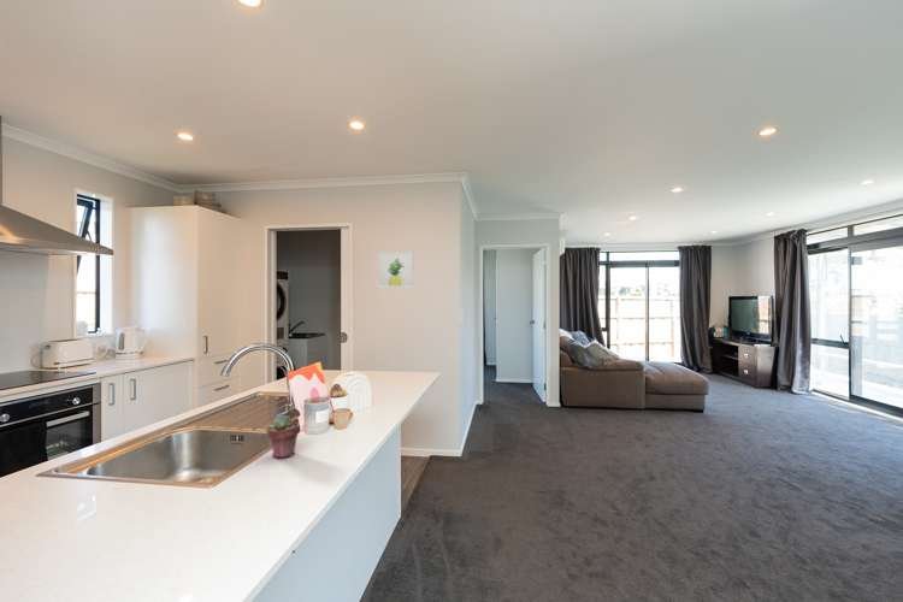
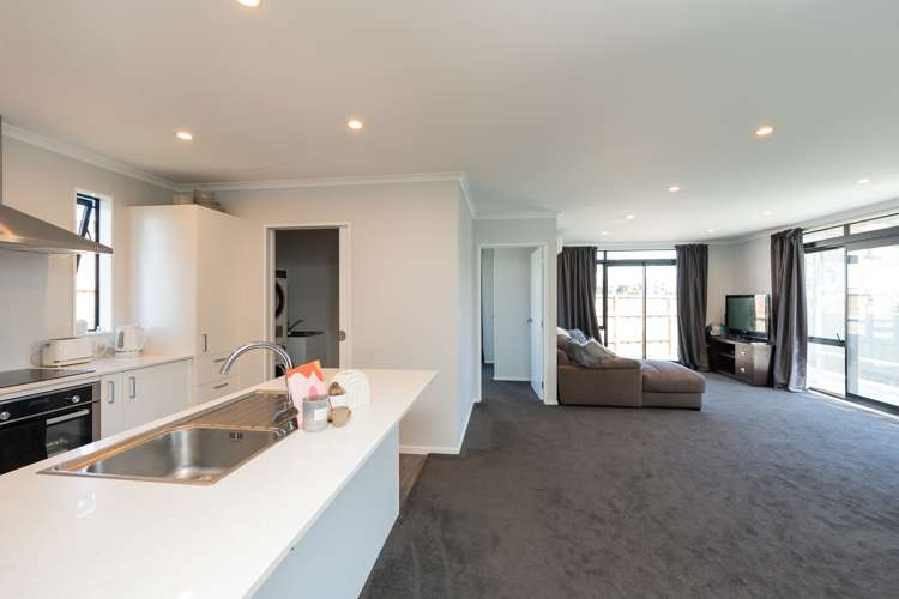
- potted succulent [266,414,301,459]
- wall art [378,250,414,289]
